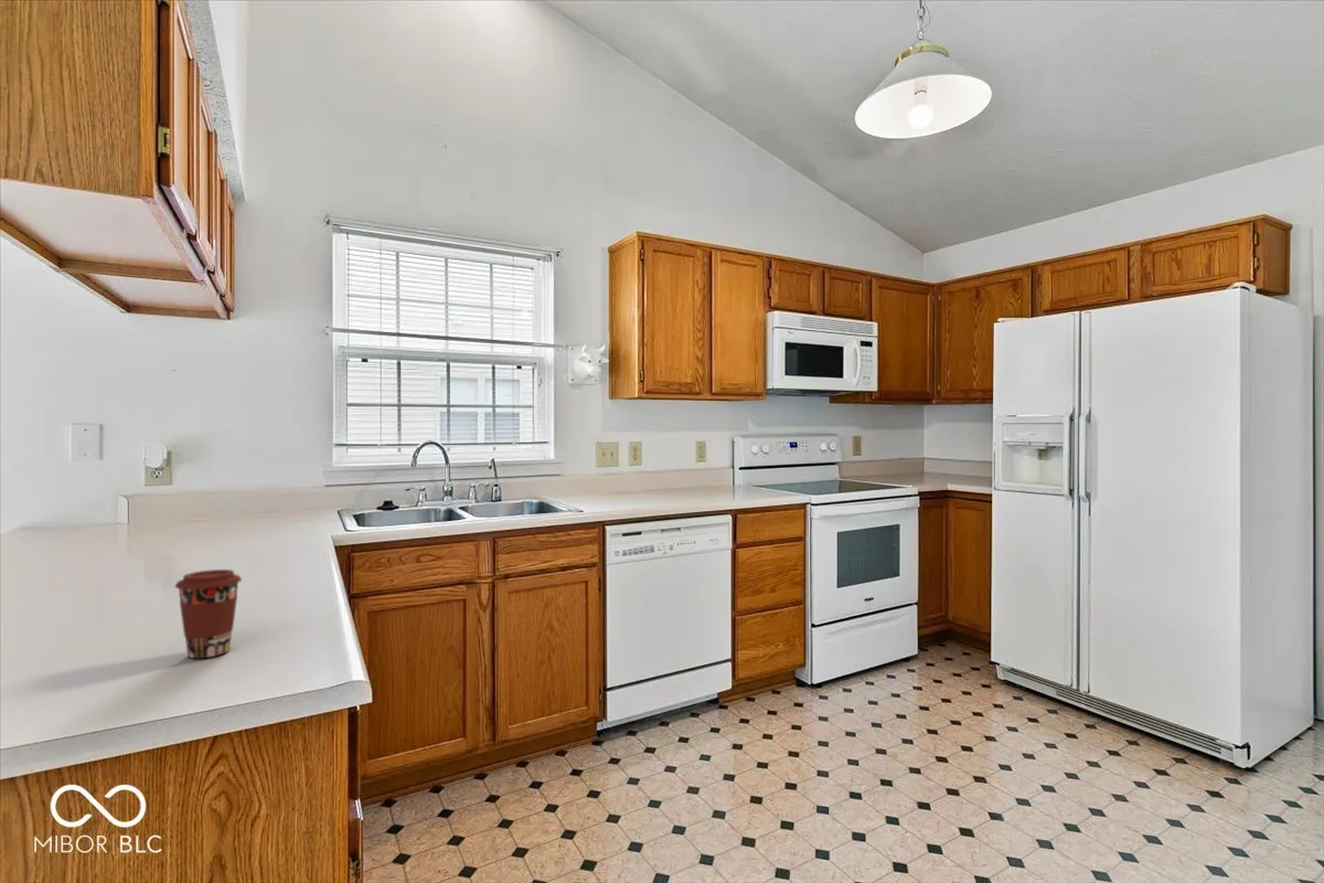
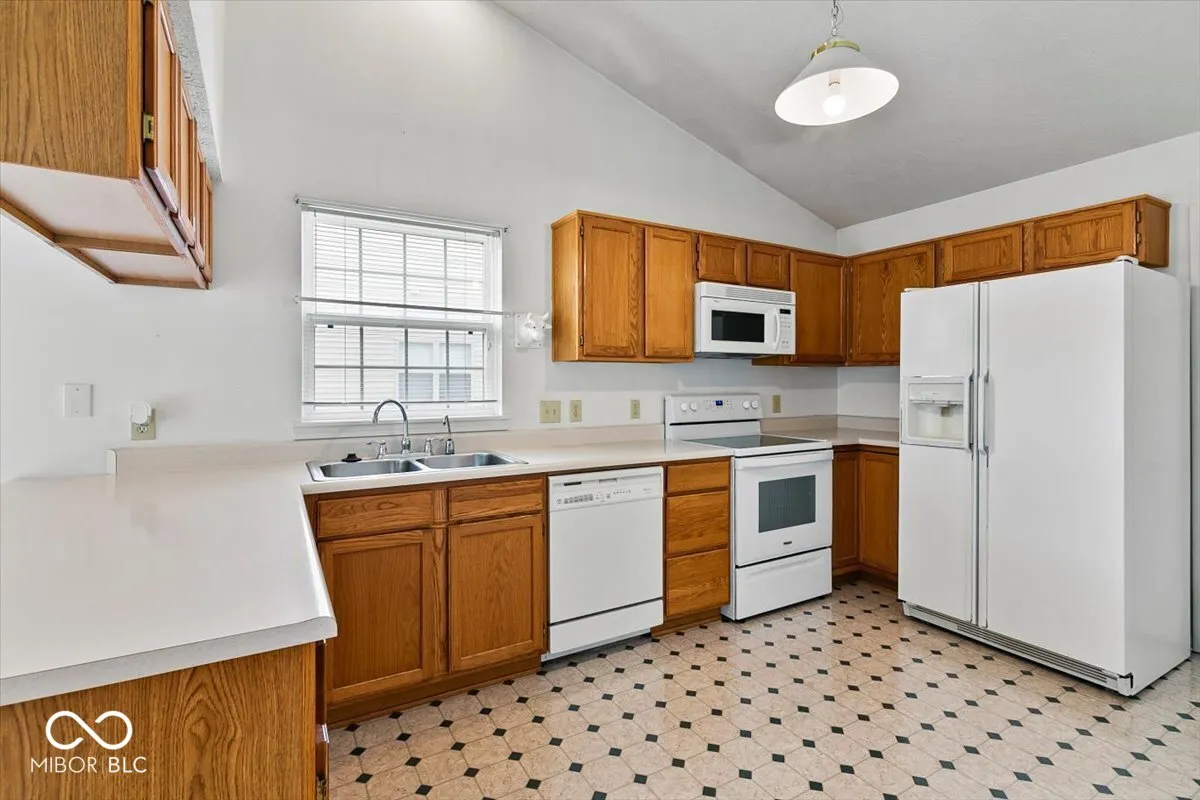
- coffee cup [173,568,243,659]
